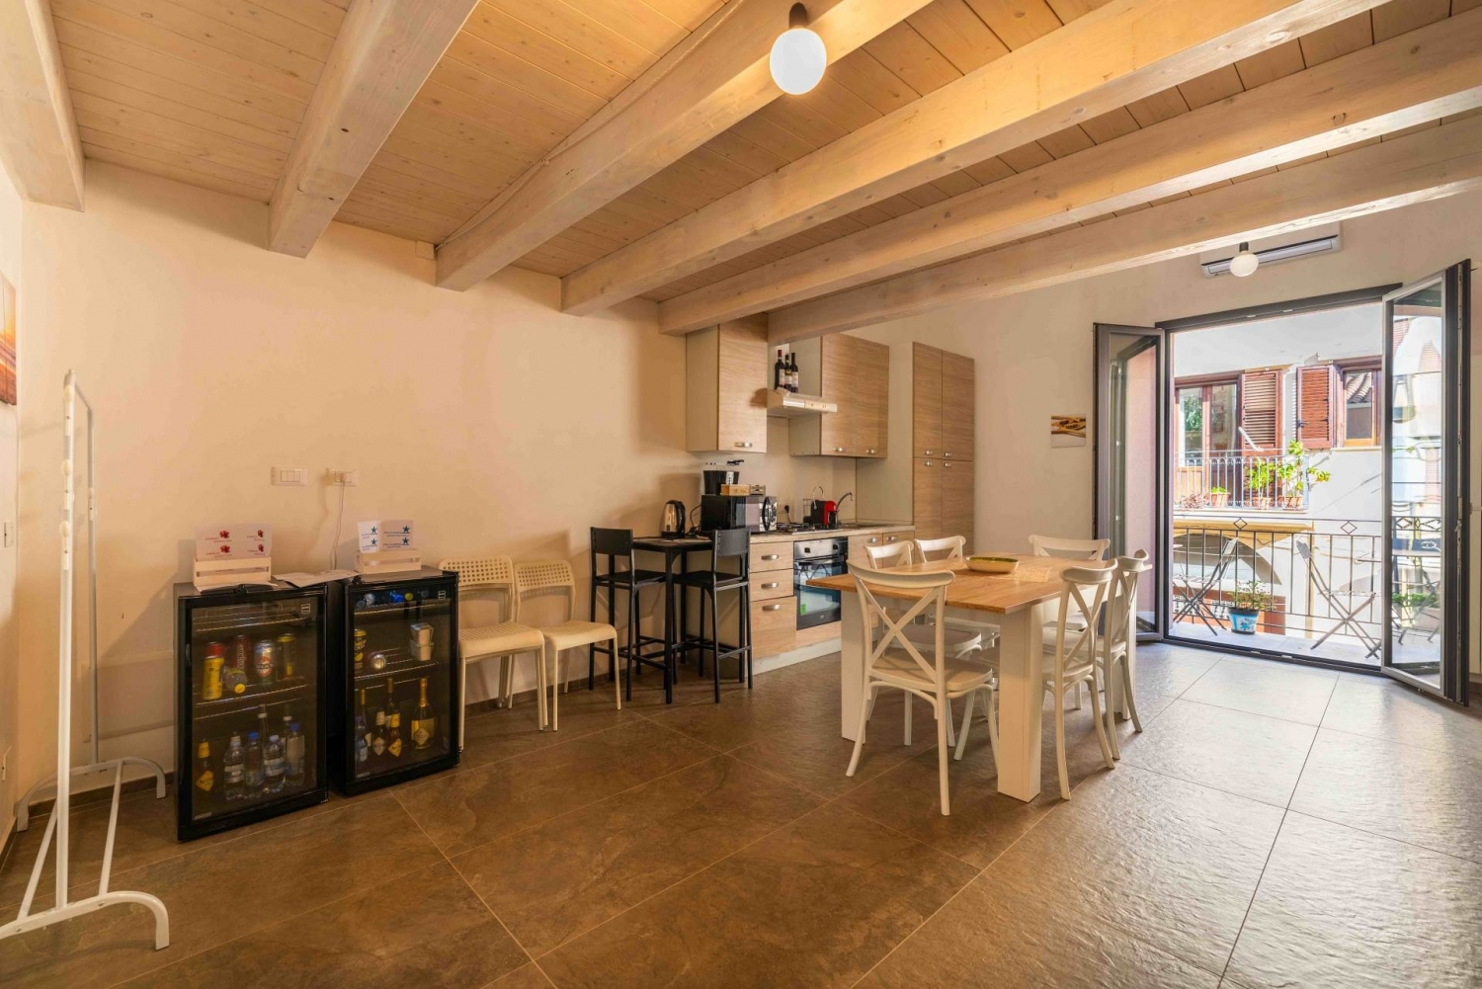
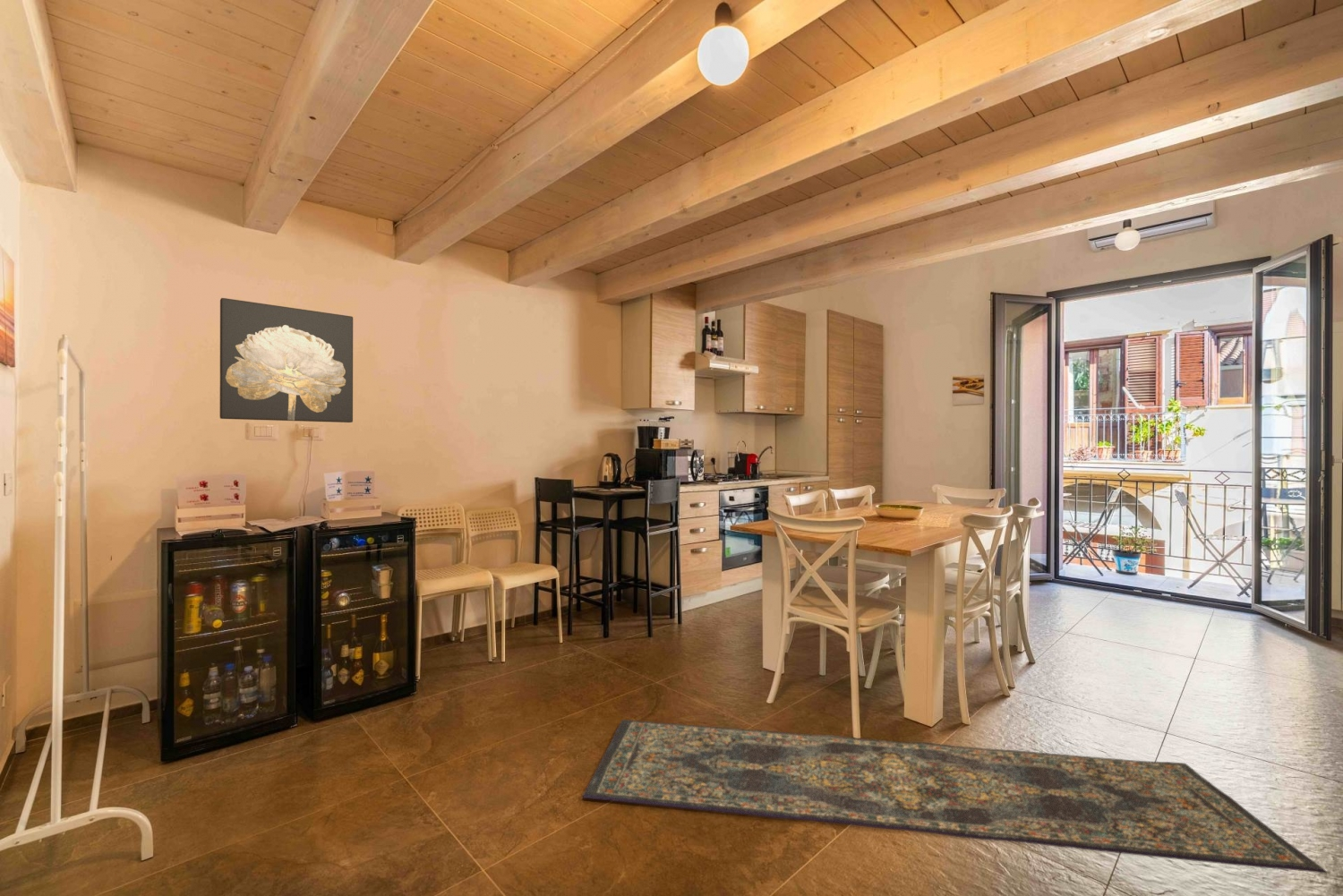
+ rug [582,719,1328,875]
+ wall art [218,297,354,423]
